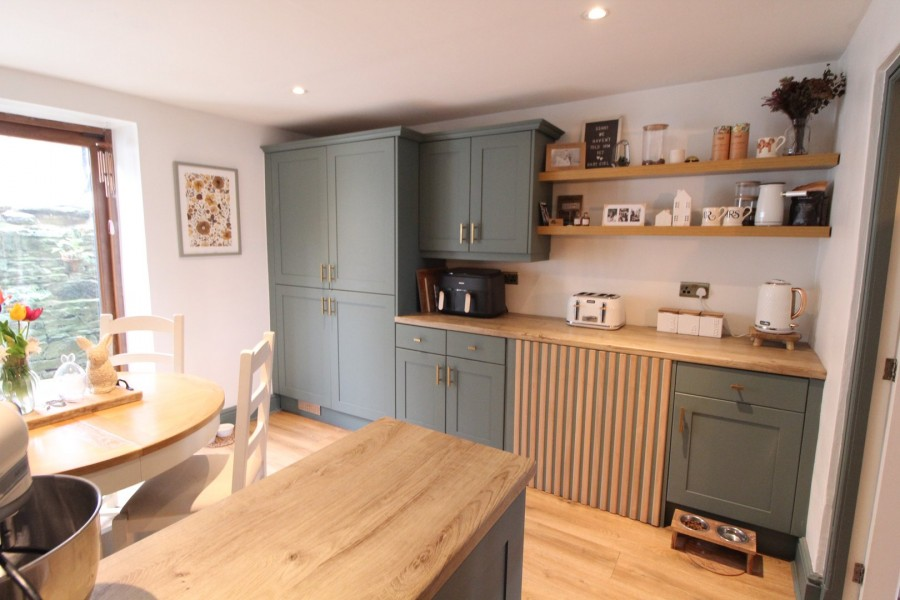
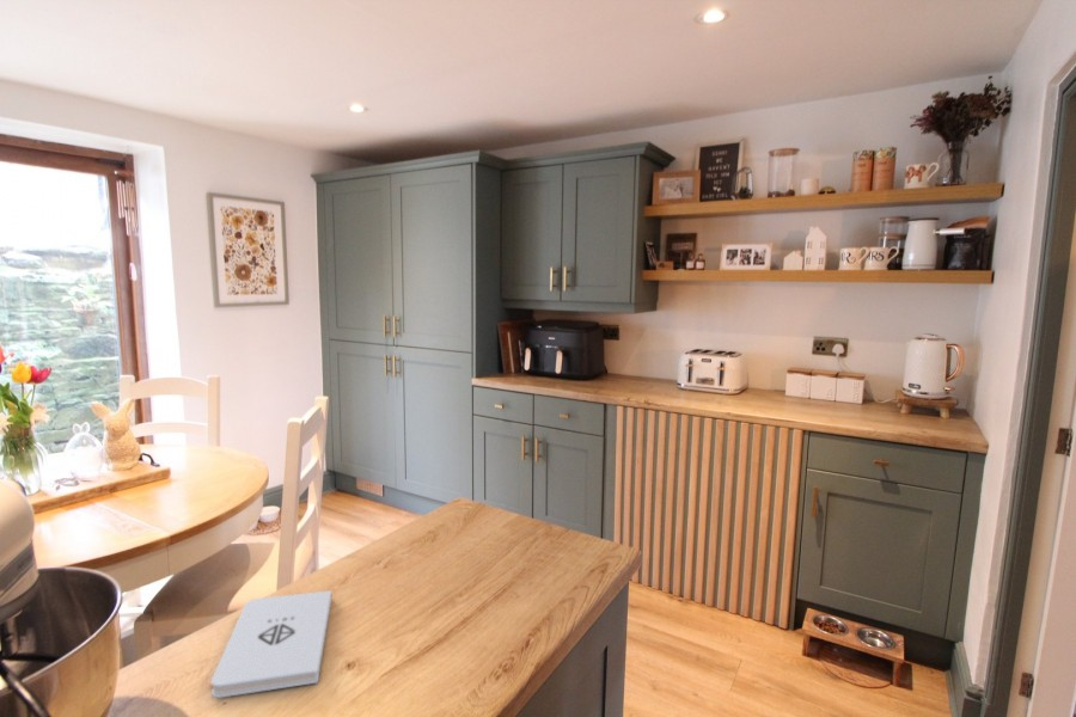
+ notepad [210,589,332,699]
